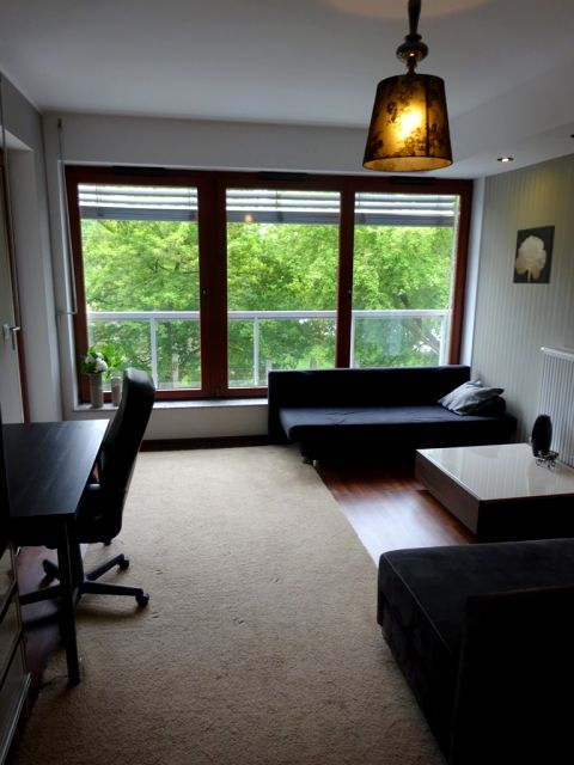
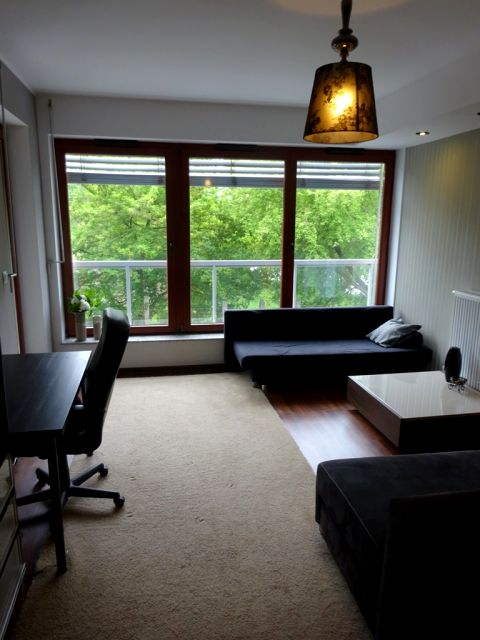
- wall art [512,225,556,284]
